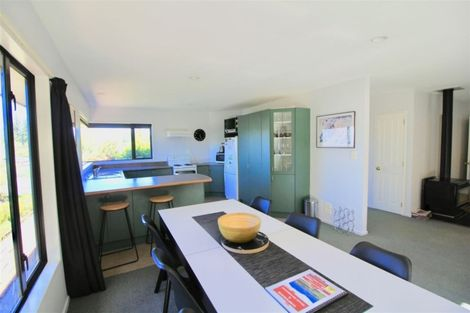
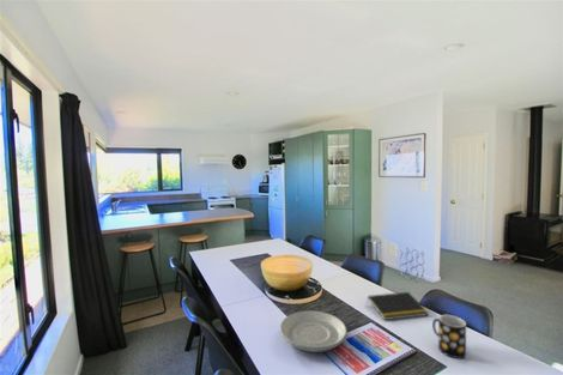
+ mug [431,314,467,359]
+ notepad [365,291,430,321]
+ plate [279,310,349,353]
